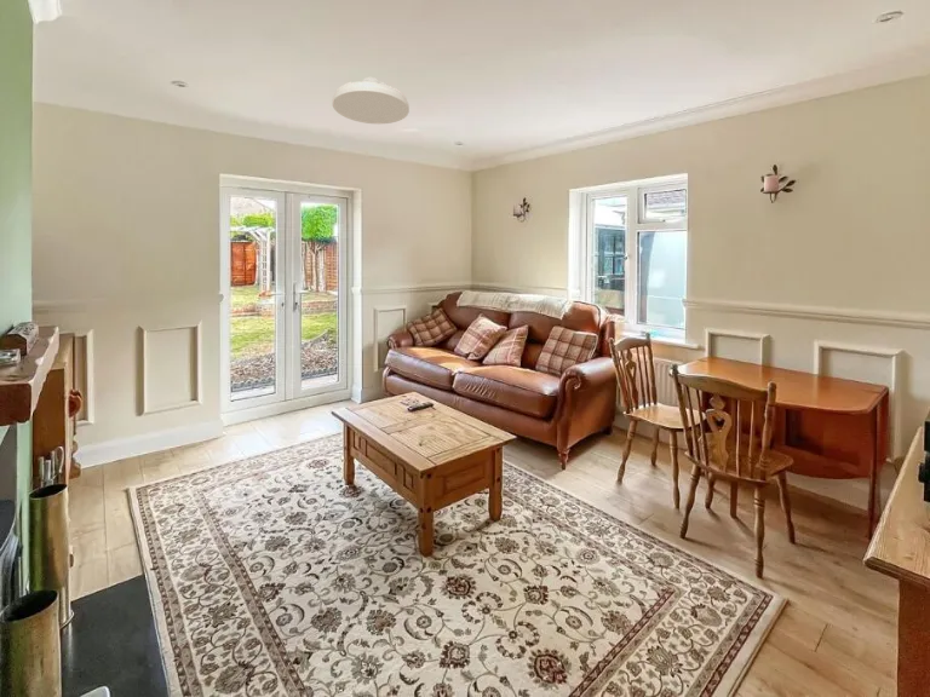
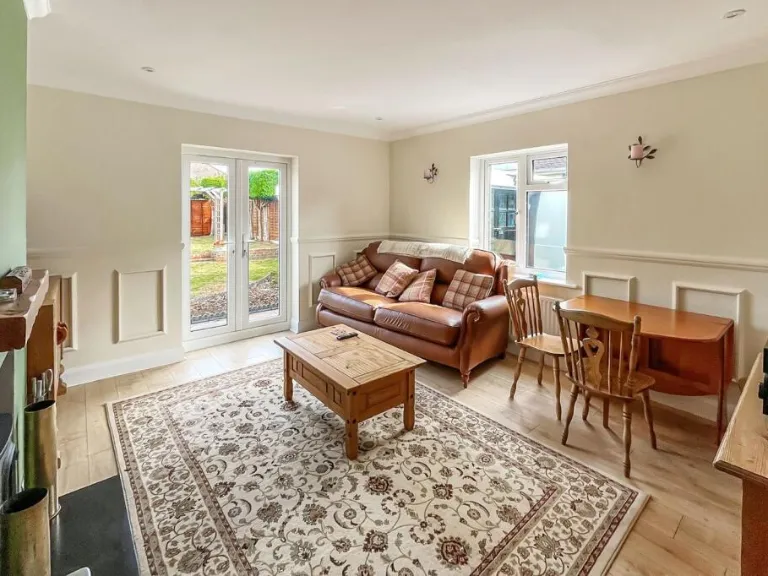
- ceiling light [332,76,411,125]
